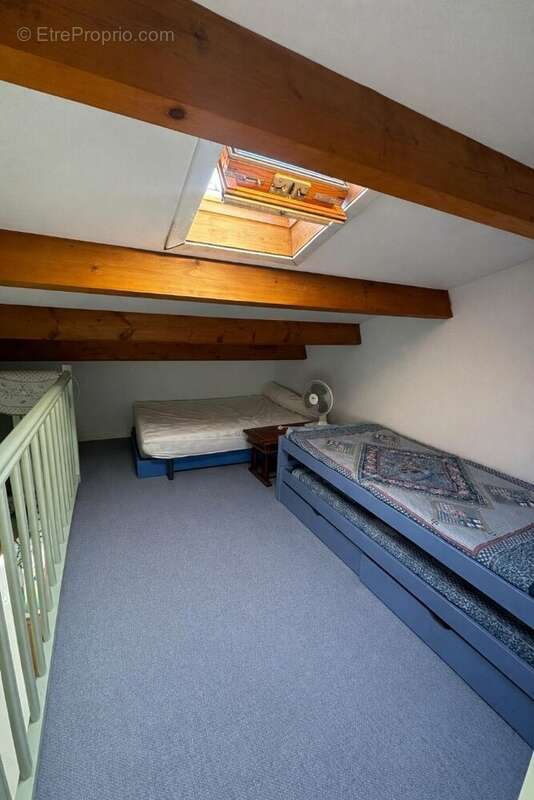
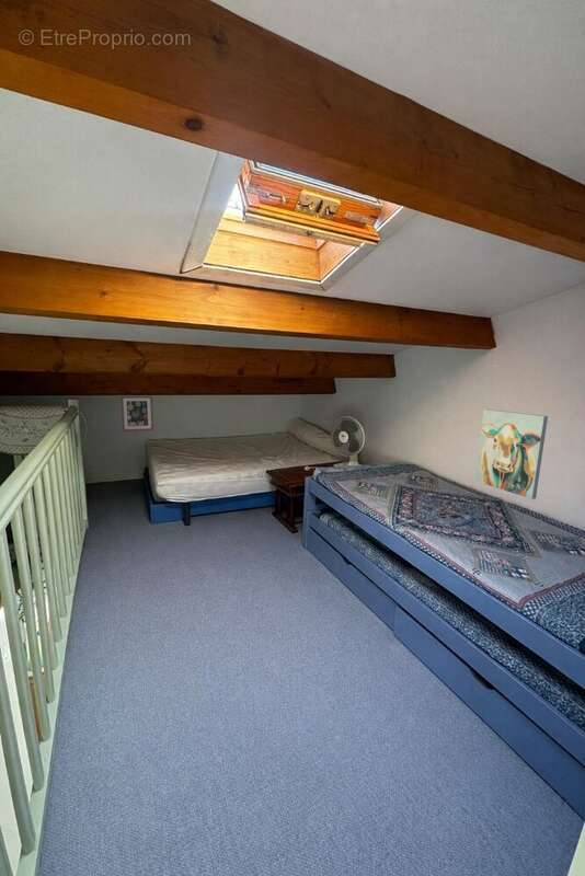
+ wall art [474,408,549,500]
+ wall art [119,395,154,433]
